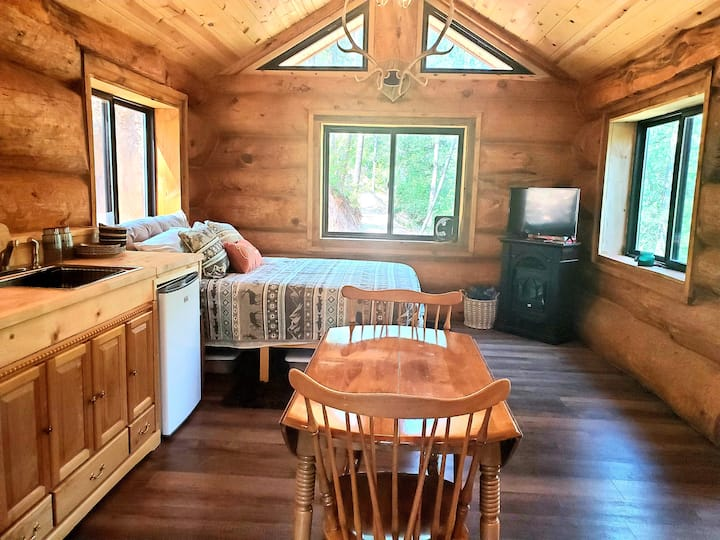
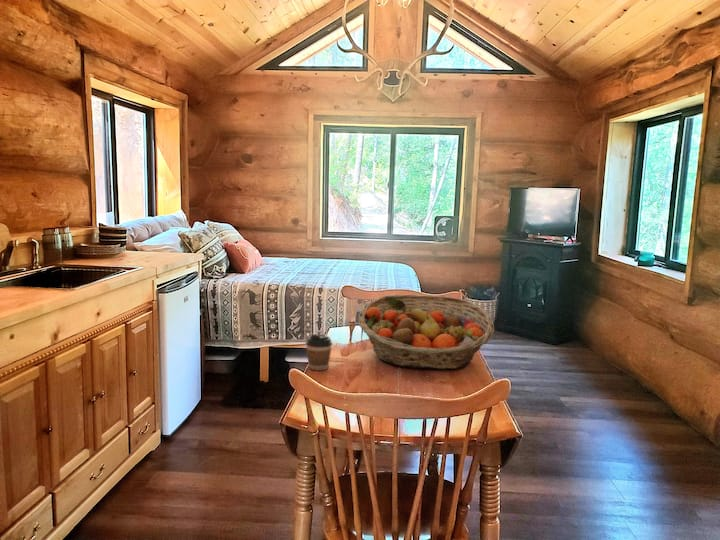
+ coffee cup [305,333,333,371]
+ fruit basket [357,294,495,370]
